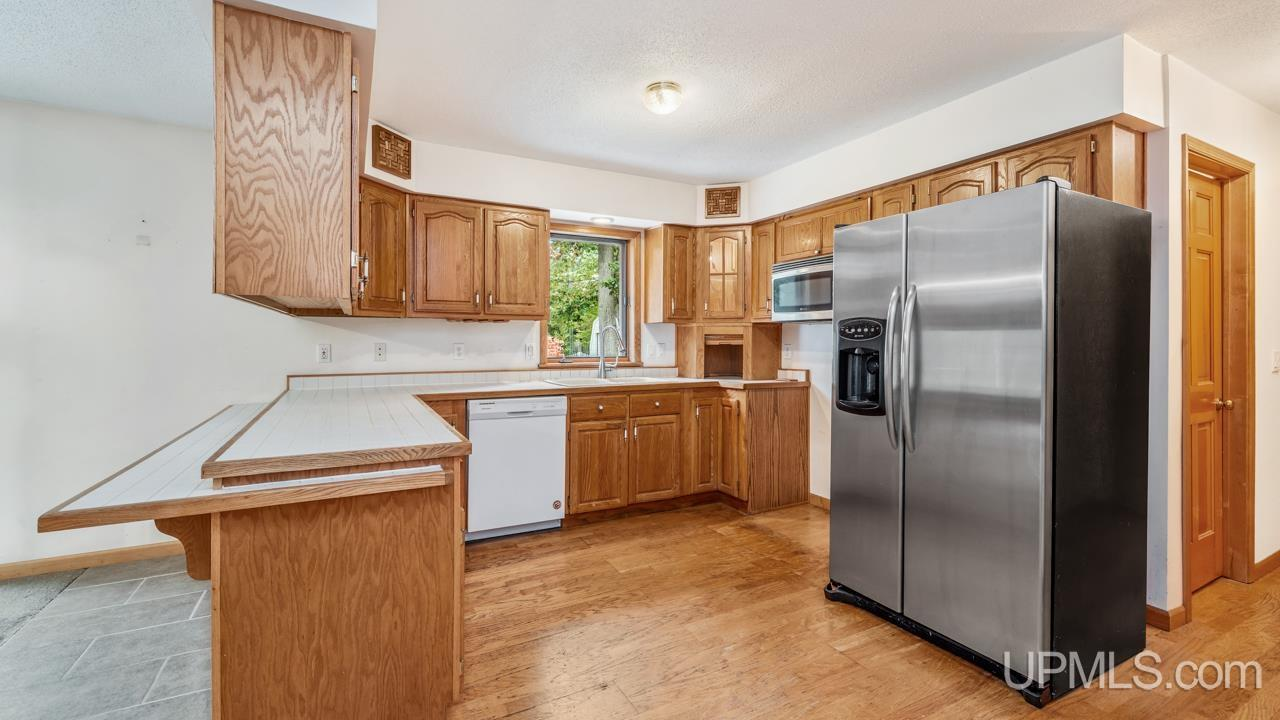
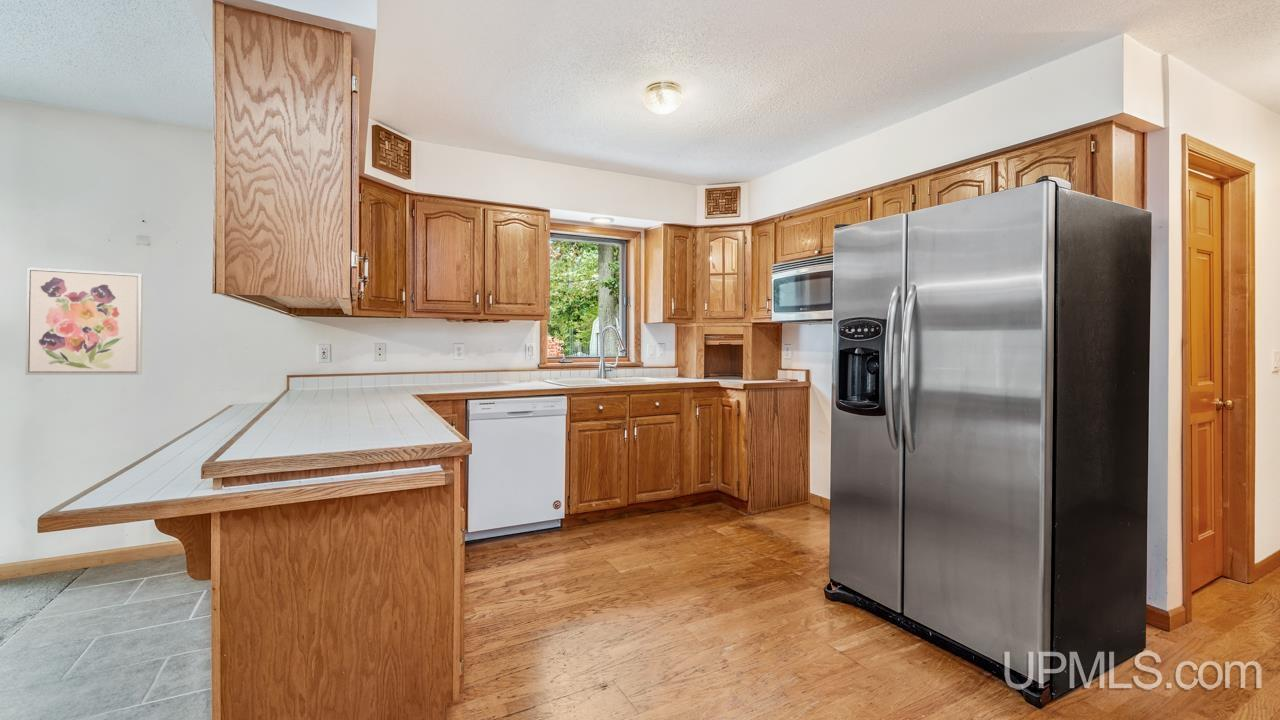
+ wall art [25,266,144,376]
